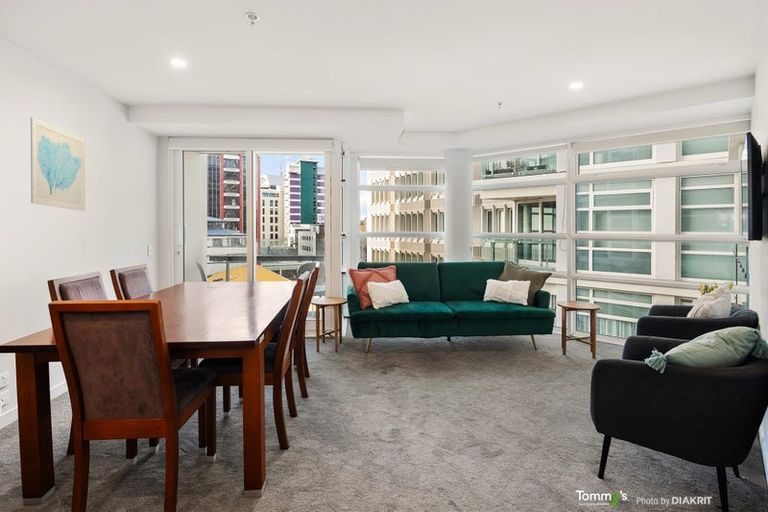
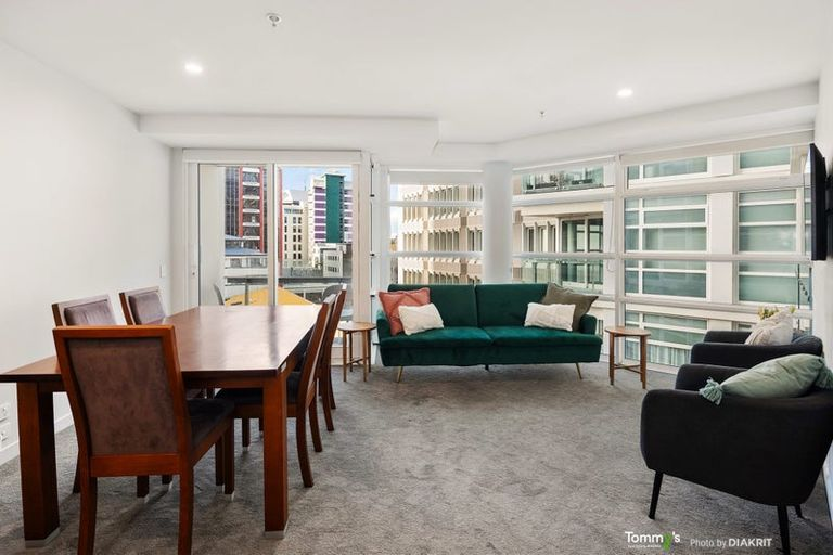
- wall art [30,116,86,212]
